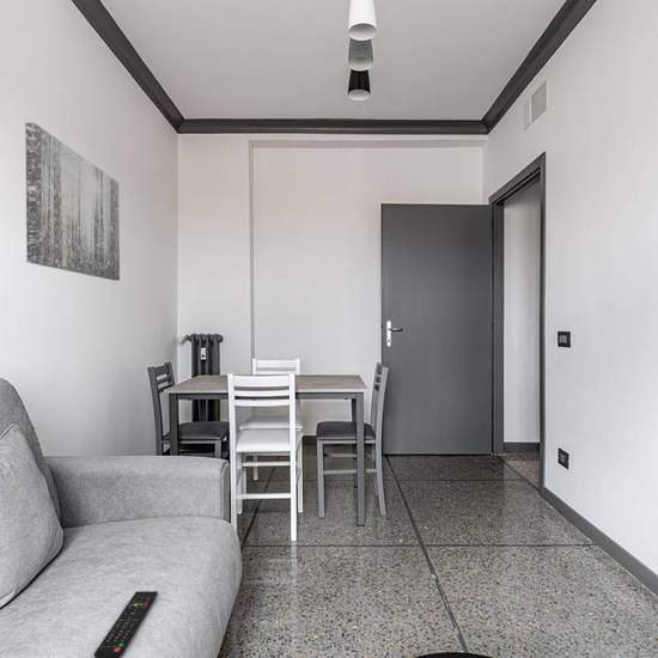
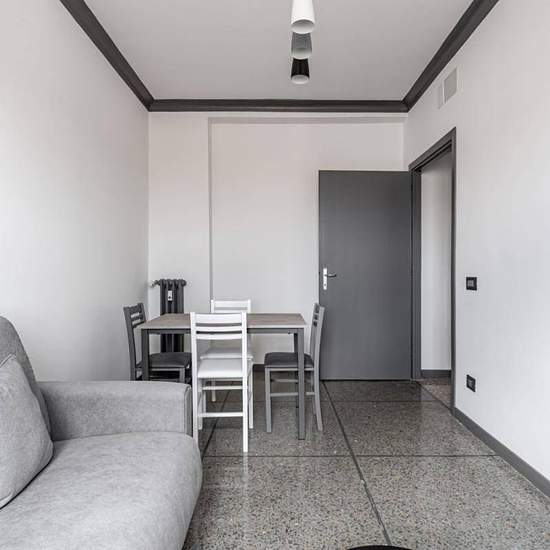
- remote control [93,590,159,658]
- wall art [24,122,121,281]
